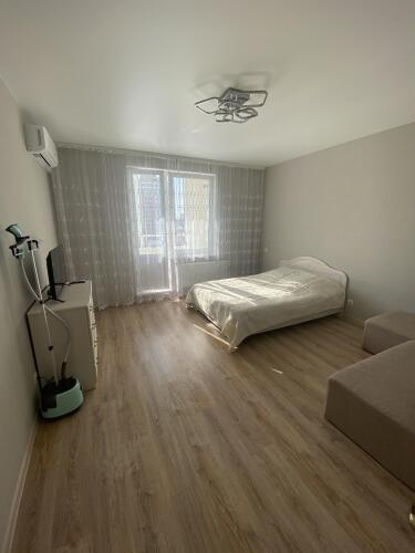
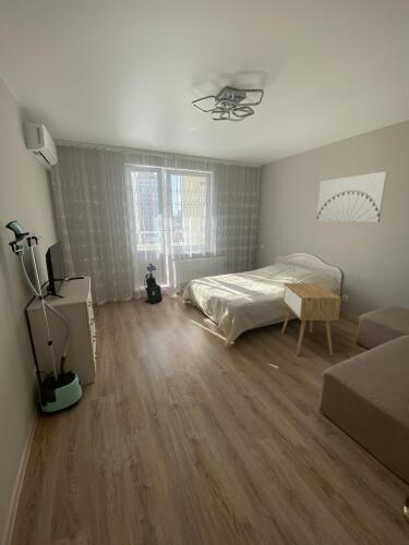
+ wall art [315,170,388,223]
+ nightstand [280,282,342,356]
+ vacuum cleaner [143,263,164,305]
